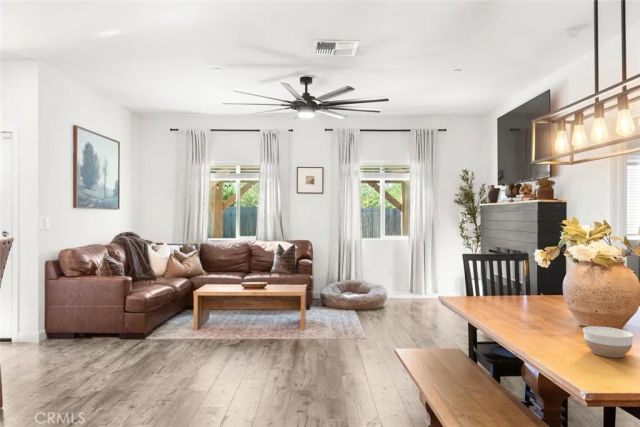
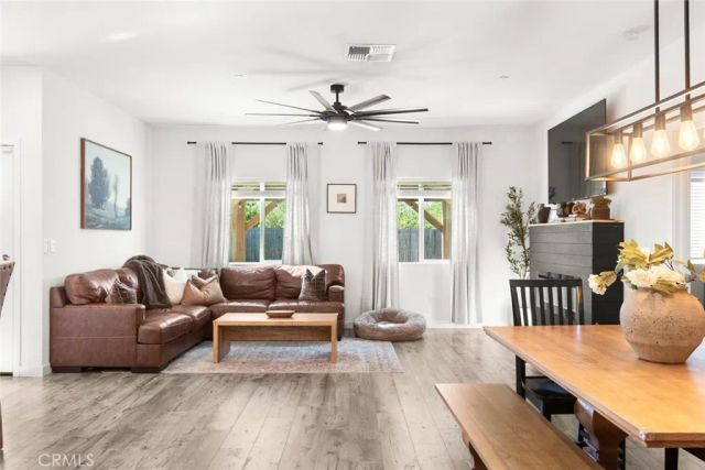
- bowl [582,325,635,358]
